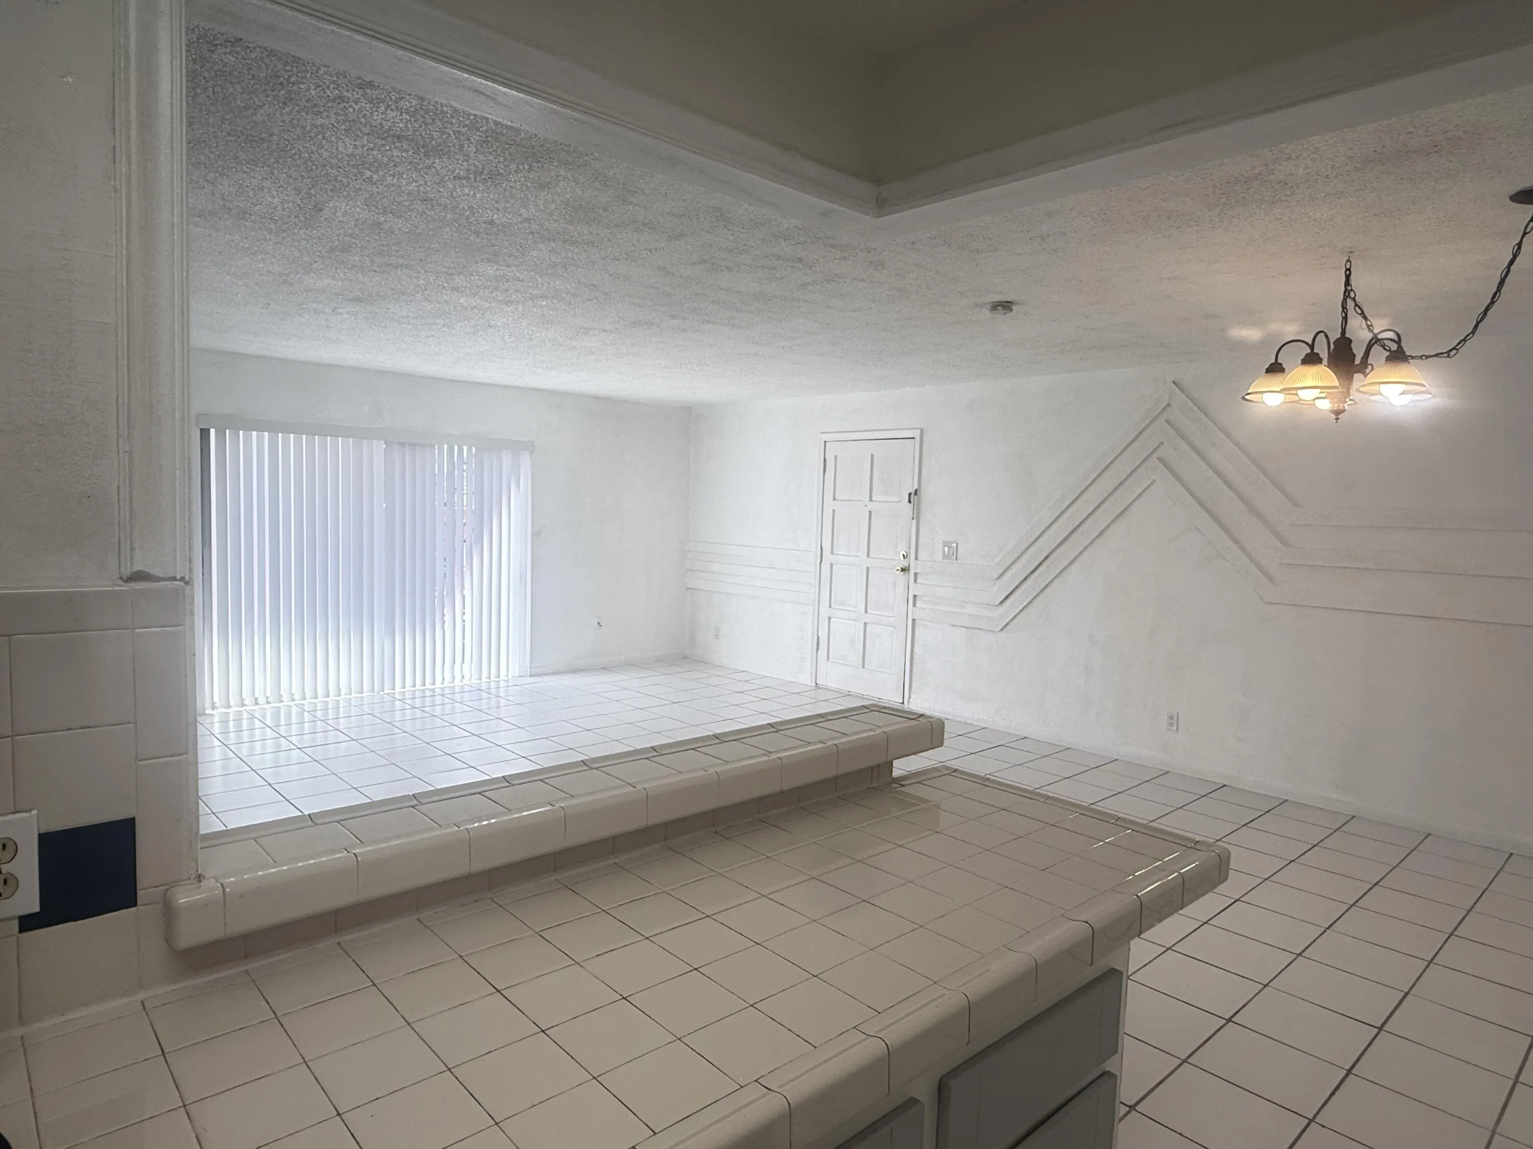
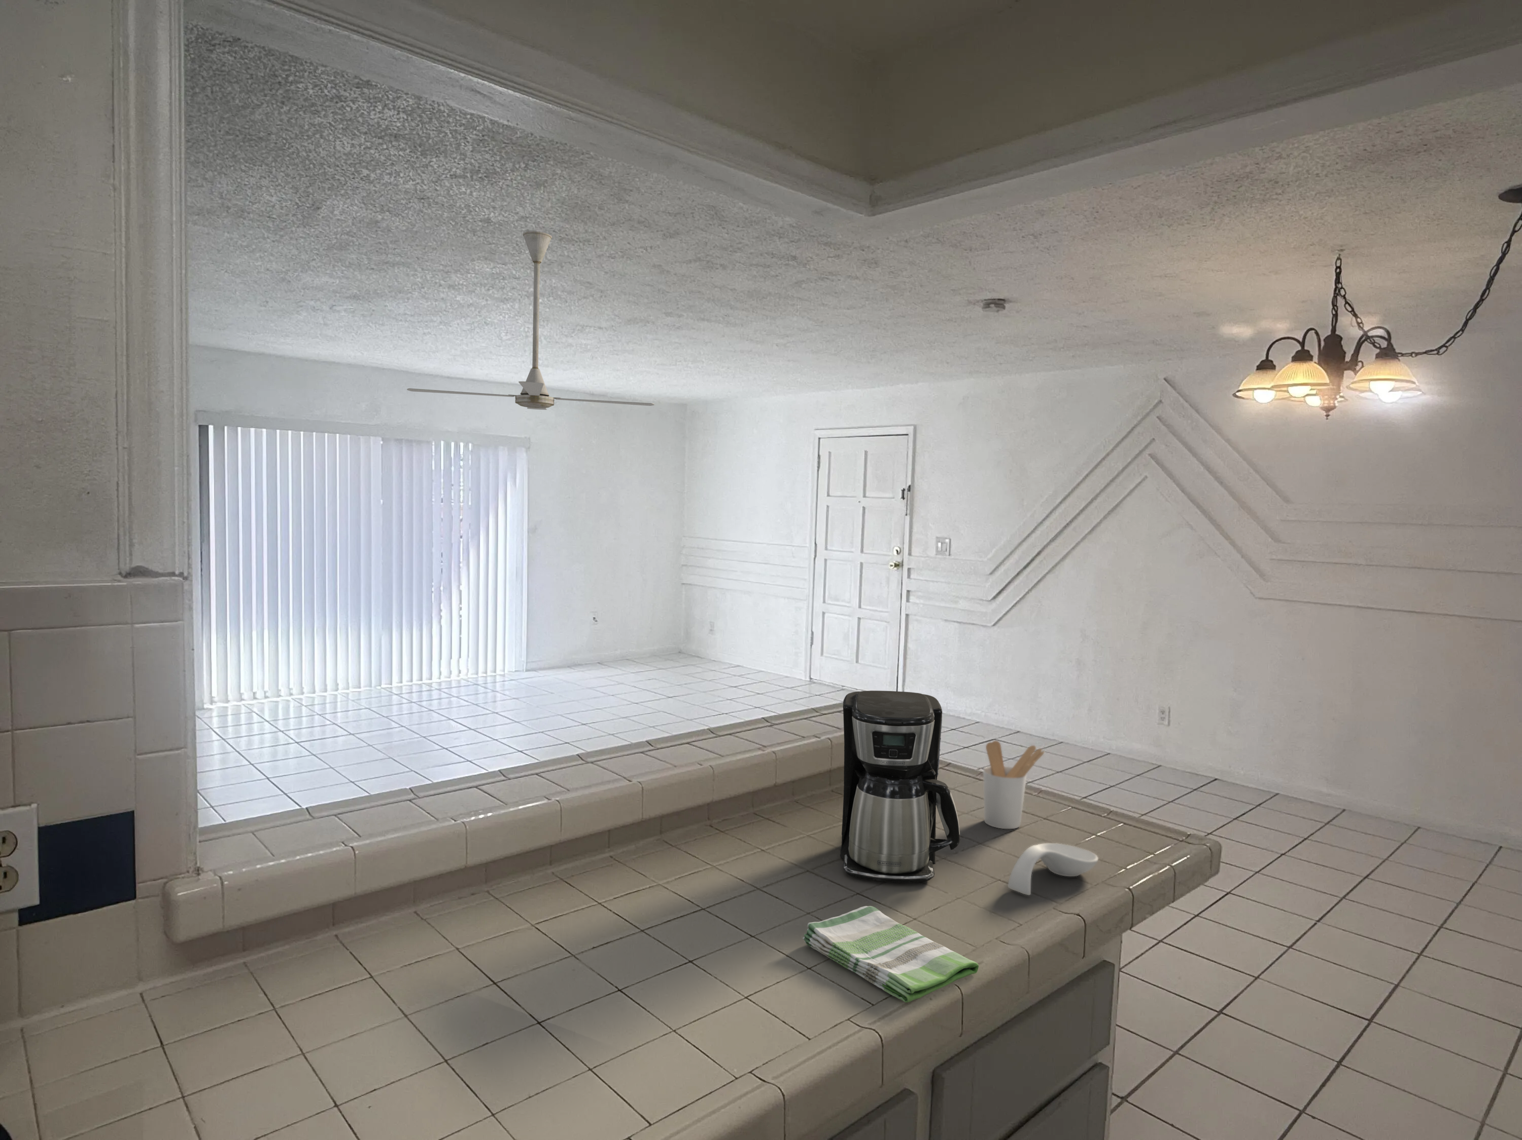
+ coffee maker [840,690,961,883]
+ dish towel [802,905,979,1003]
+ ceiling fan [406,231,656,411]
+ utensil holder [983,740,1045,830]
+ spoon rest [1007,843,1099,896]
